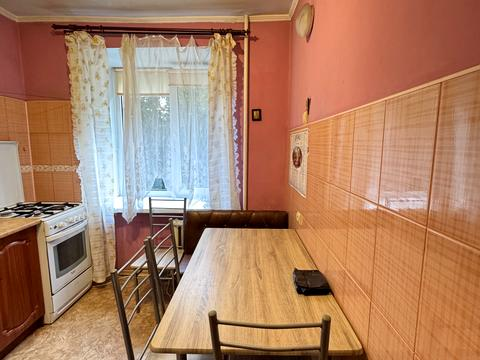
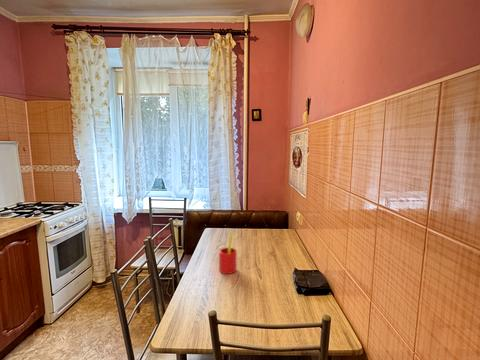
+ straw [218,233,238,275]
